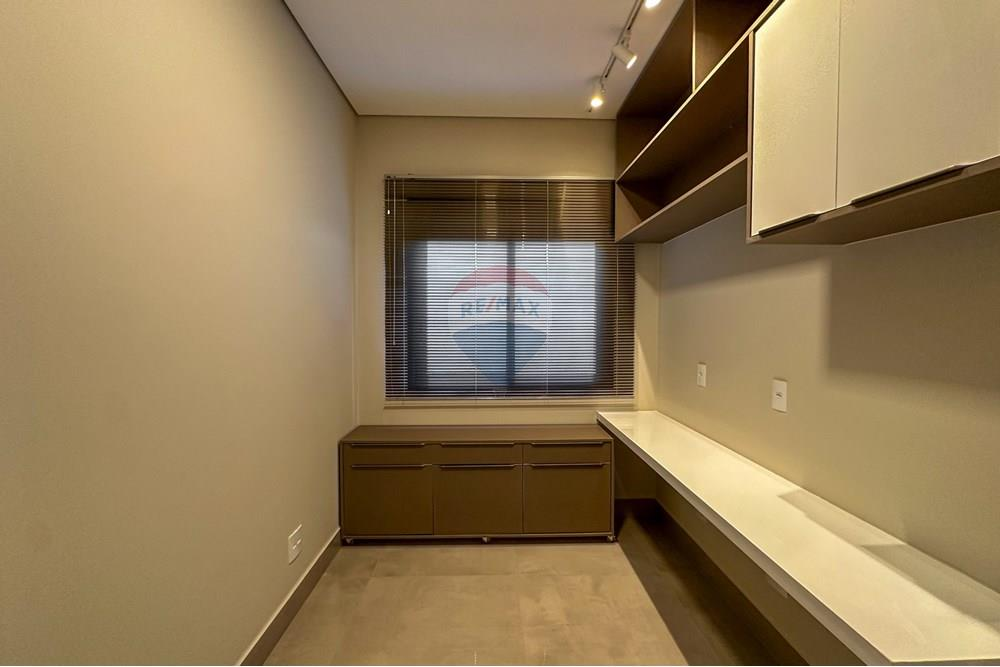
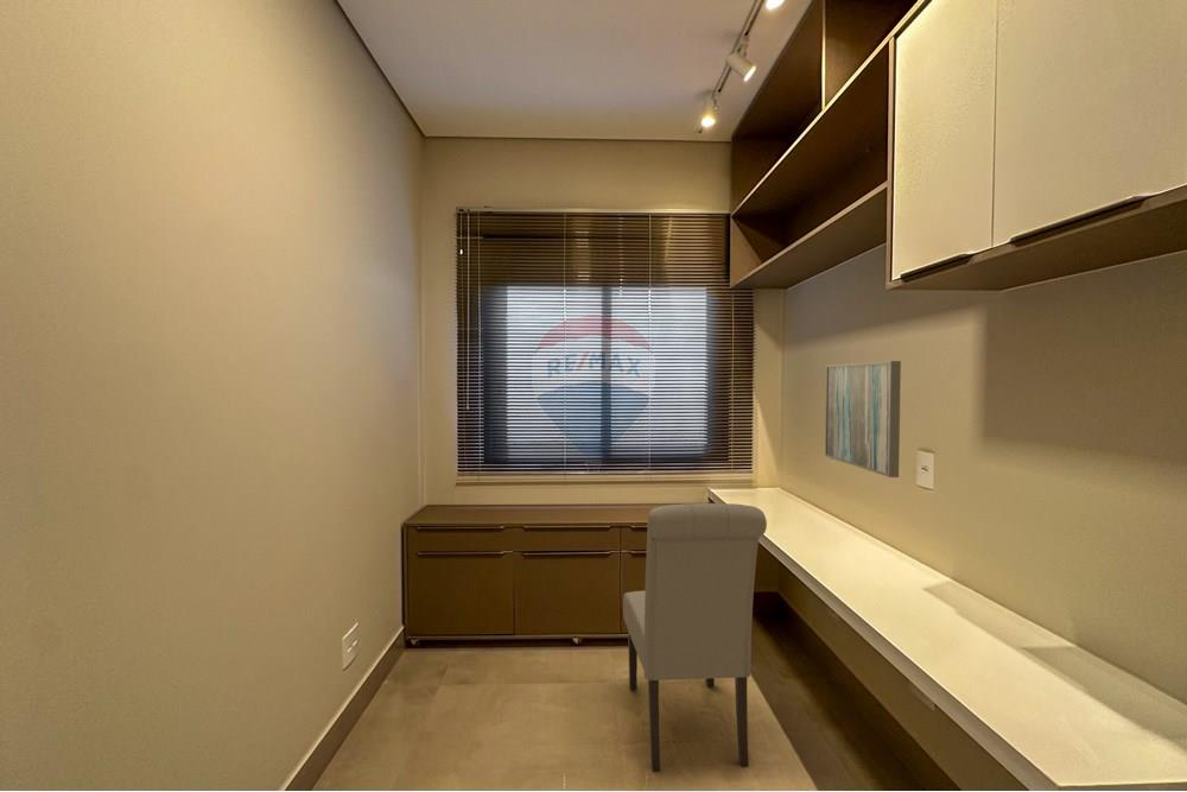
+ wall art [824,360,902,479]
+ chair [622,502,768,773]
